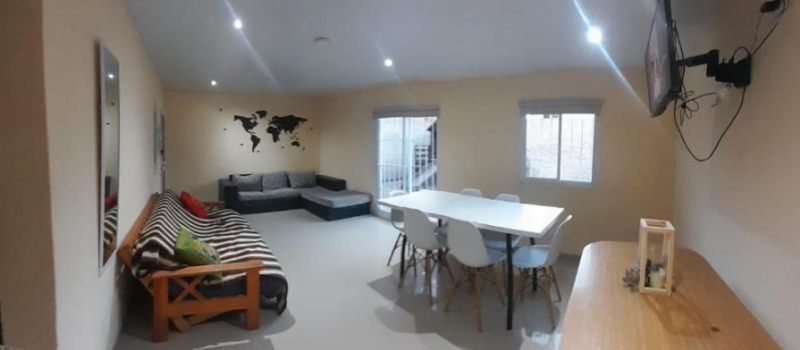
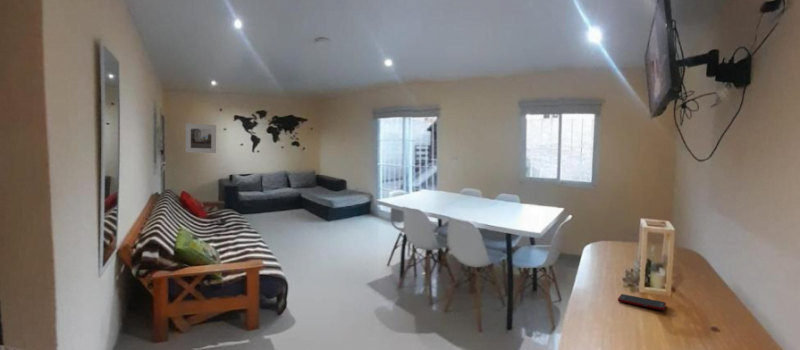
+ cell phone [617,293,667,311]
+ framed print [185,122,217,154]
